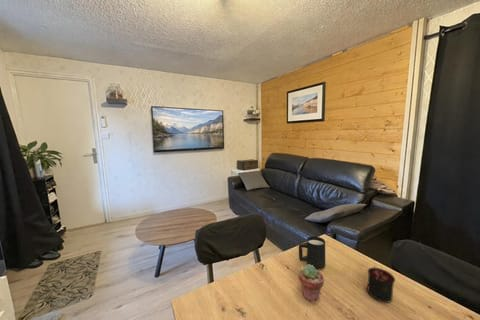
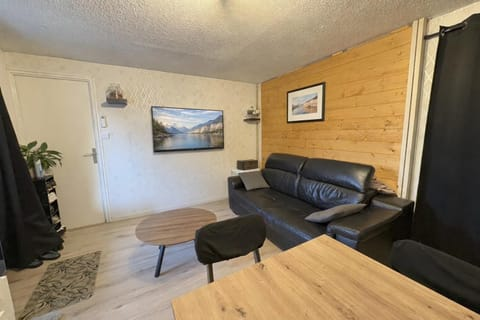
- potted succulent [298,264,325,303]
- candle [366,264,396,304]
- mug [298,236,326,270]
